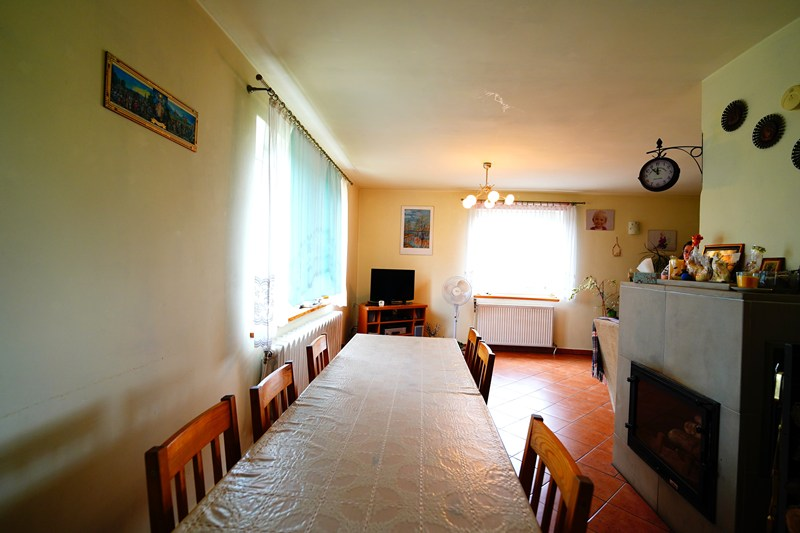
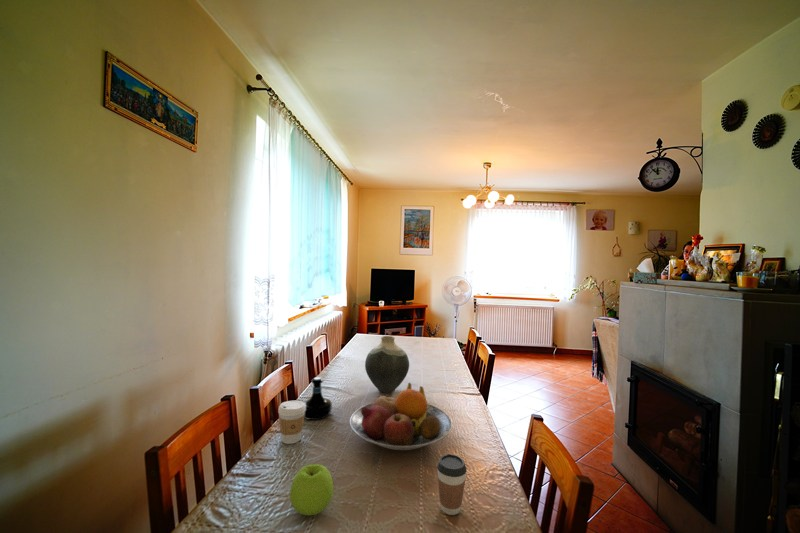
+ fruit bowl [349,382,453,451]
+ apple [289,463,334,517]
+ tequila bottle [303,376,333,421]
+ coffee cup [277,400,306,445]
+ vase [364,335,410,394]
+ coffee cup [436,453,468,516]
